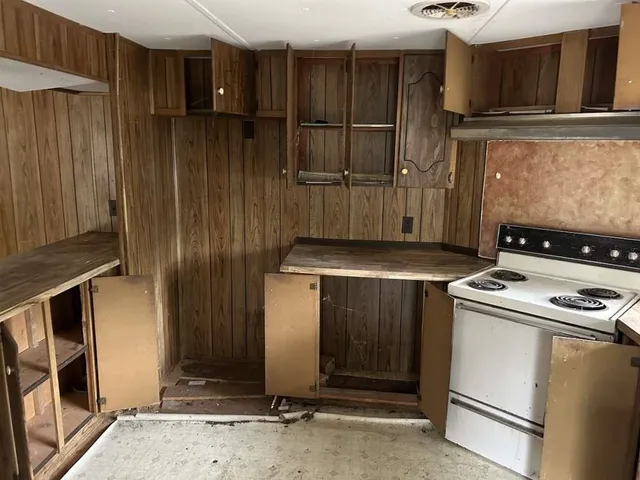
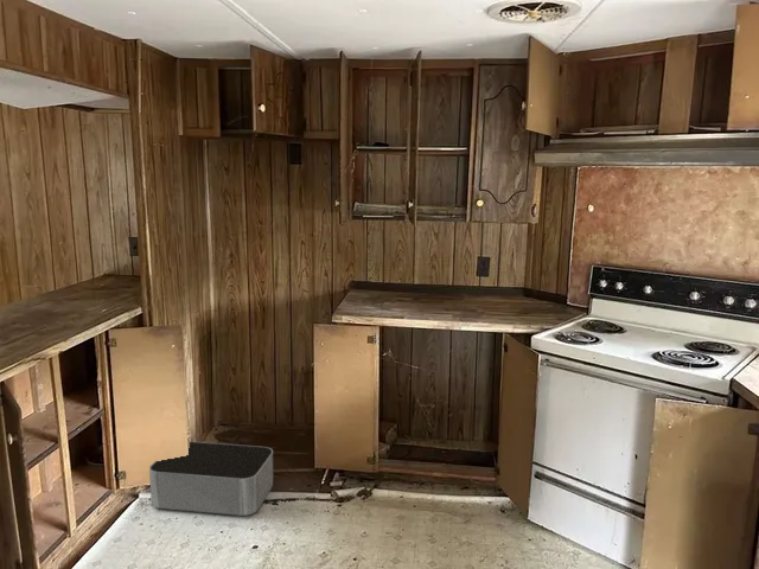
+ storage bin [148,440,274,517]
